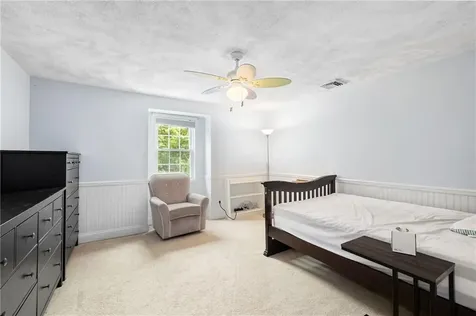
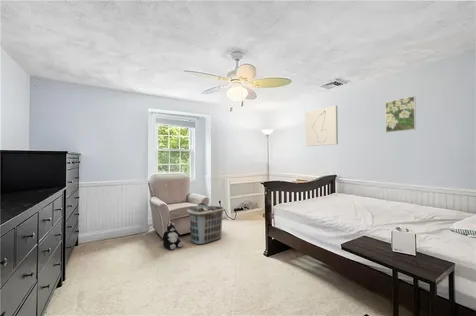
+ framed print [384,95,417,134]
+ clothes hamper [186,202,226,245]
+ wall art [304,105,339,147]
+ plush toy [161,221,185,250]
